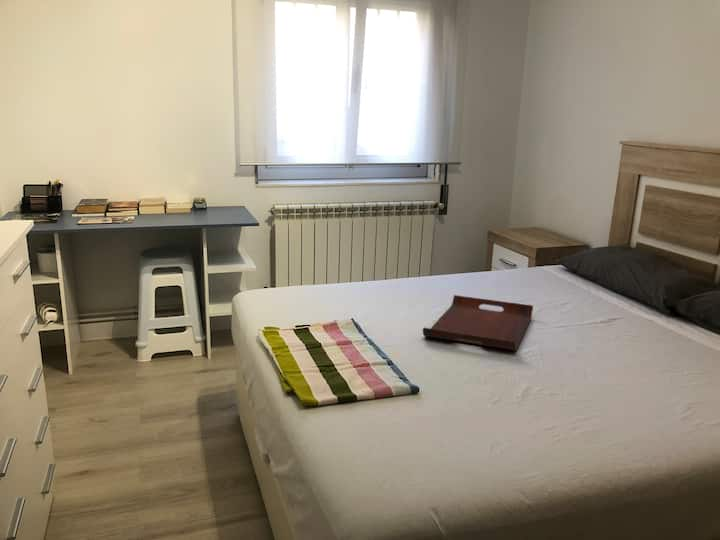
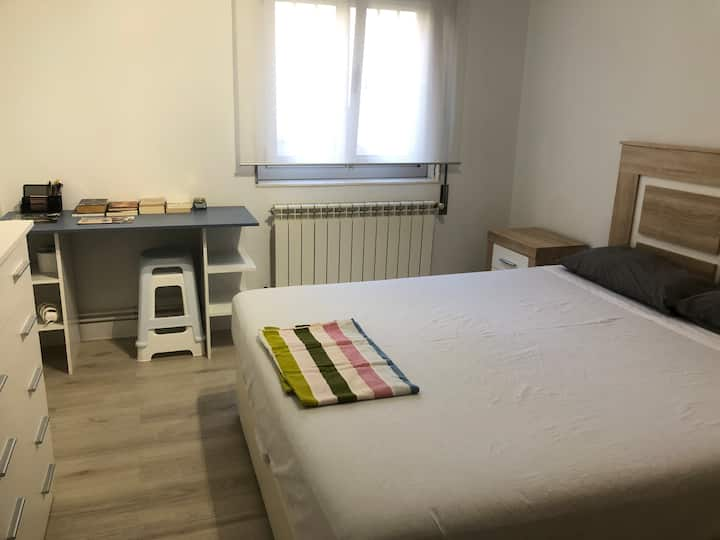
- serving tray [422,294,534,351]
